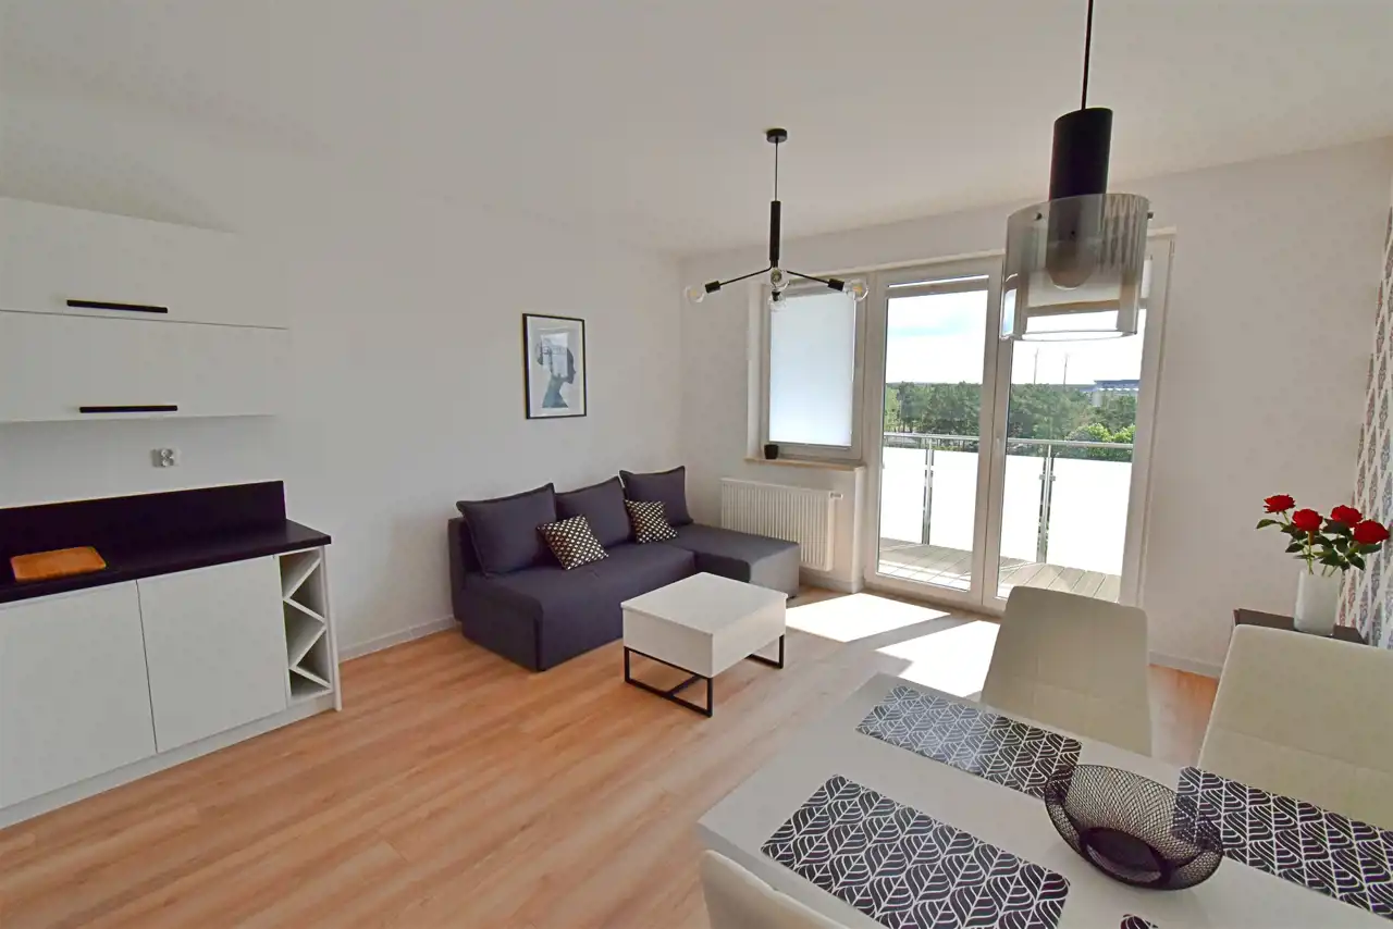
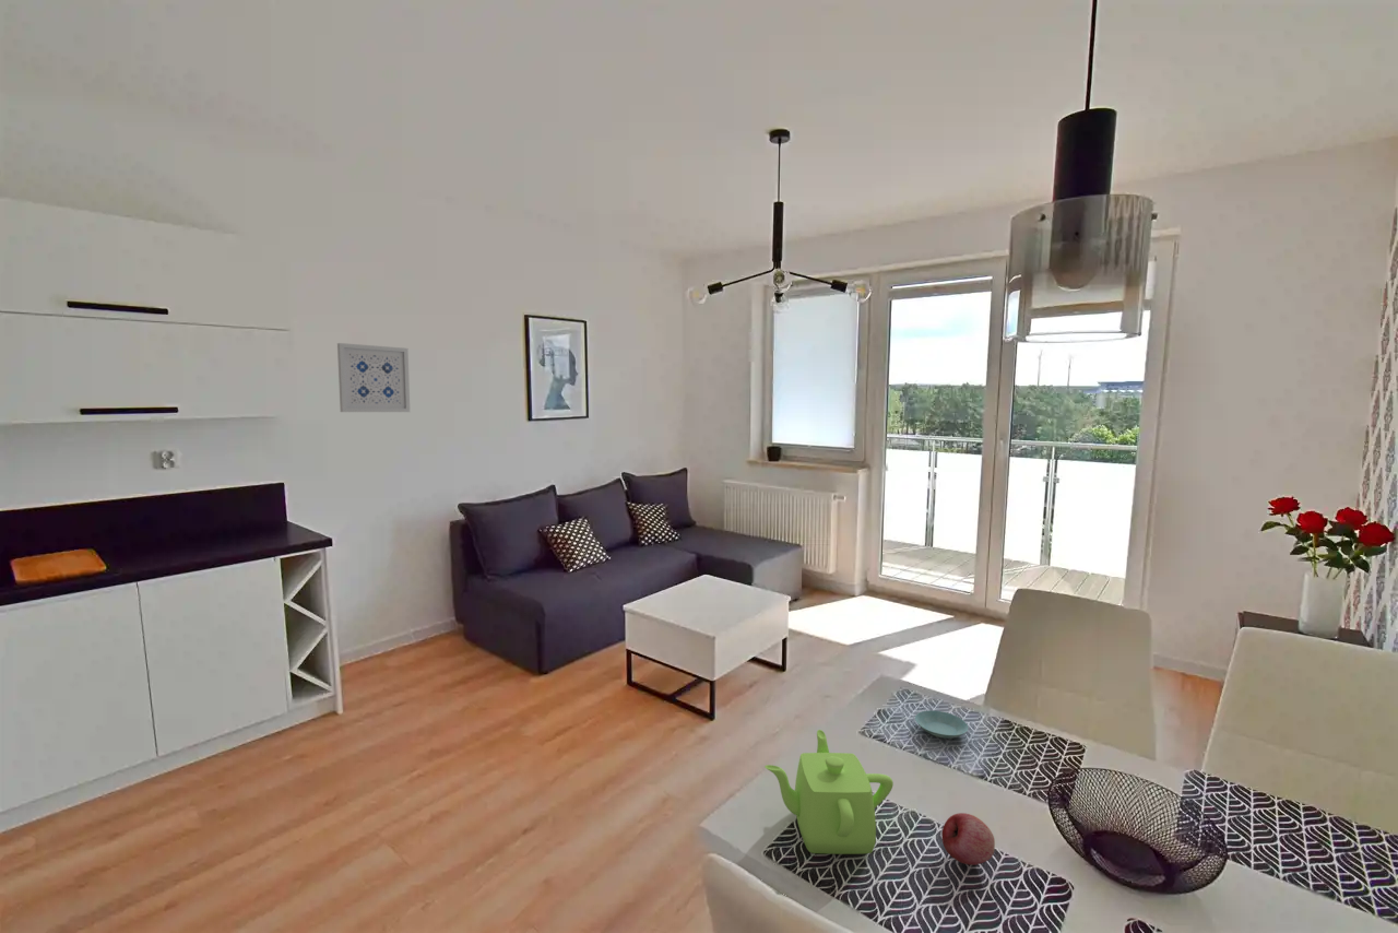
+ fruit [940,812,996,866]
+ saucer [914,709,969,740]
+ wall art [336,342,411,413]
+ teapot [763,729,895,855]
